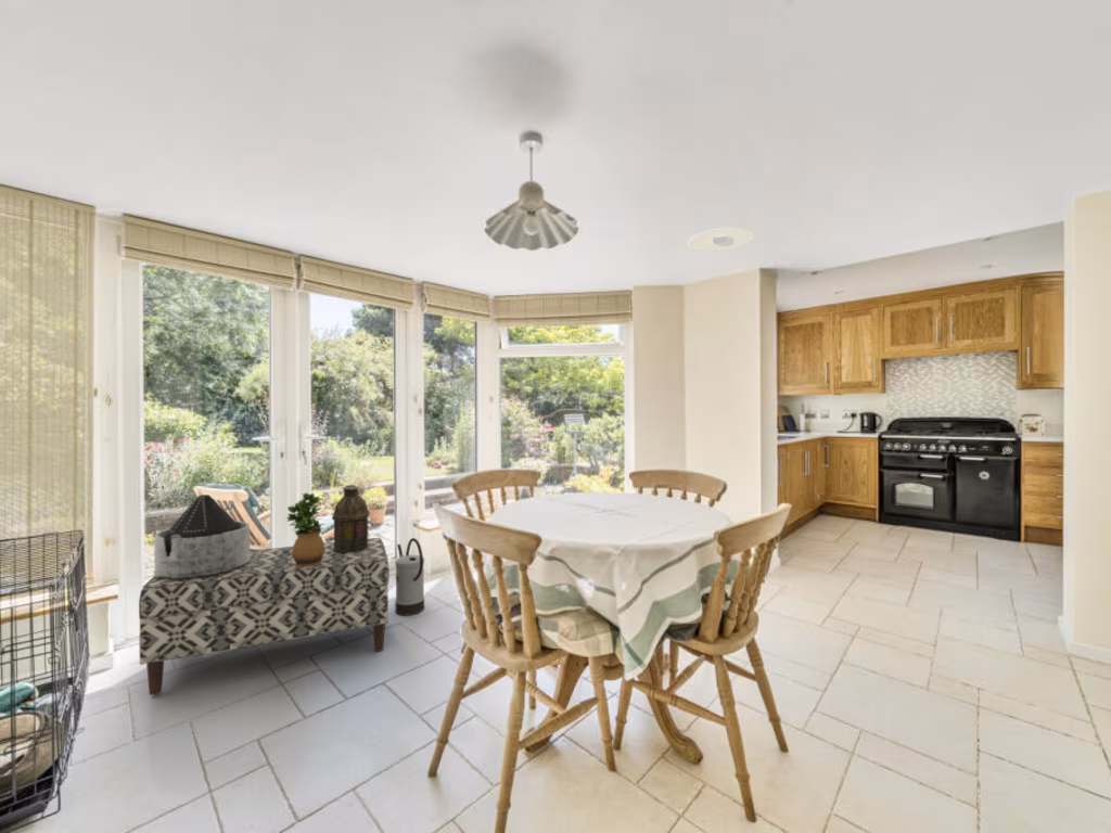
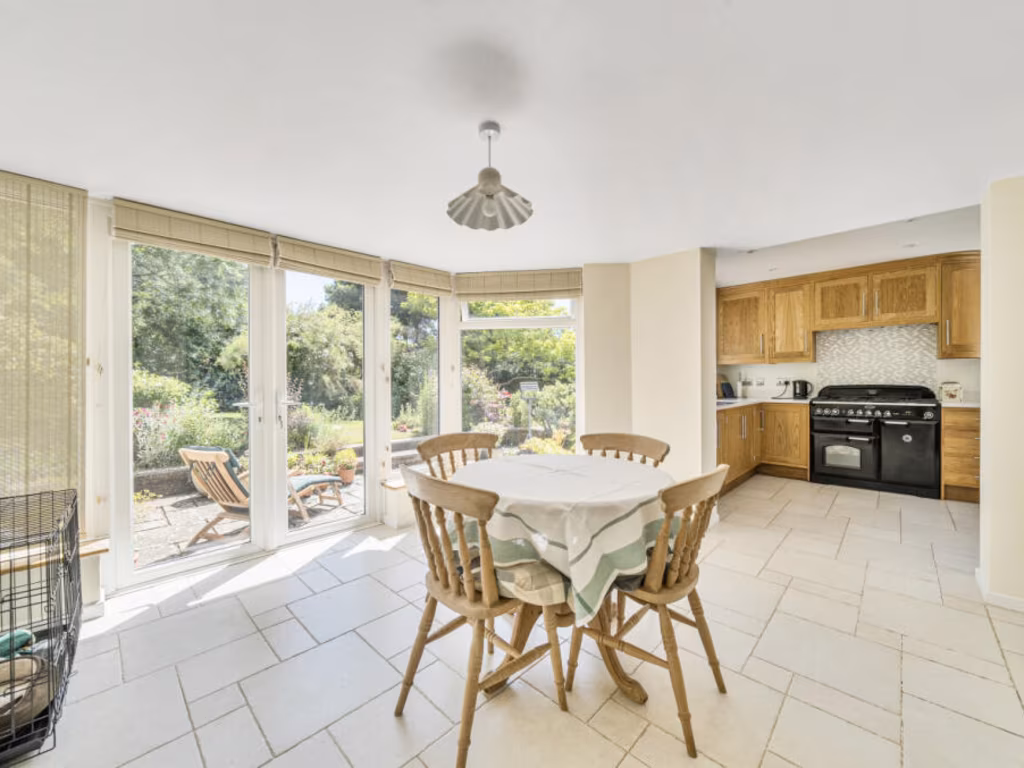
- lantern [331,484,371,553]
- bench [138,537,391,696]
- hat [152,494,252,578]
- recessed light [686,227,755,253]
- potted plant [285,492,325,567]
- watering can [394,537,425,616]
